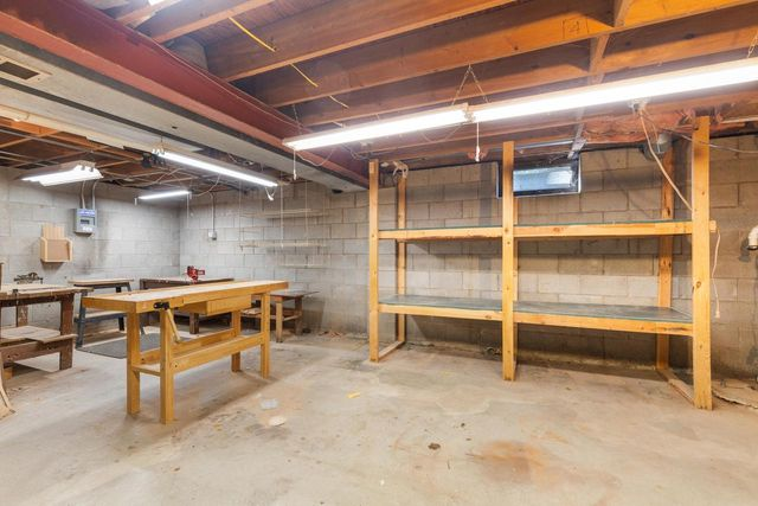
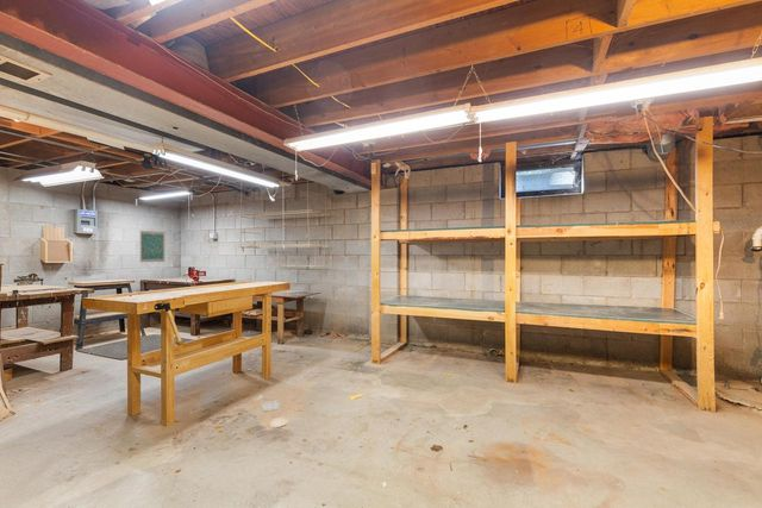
+ wall art [139,230,167,263]
